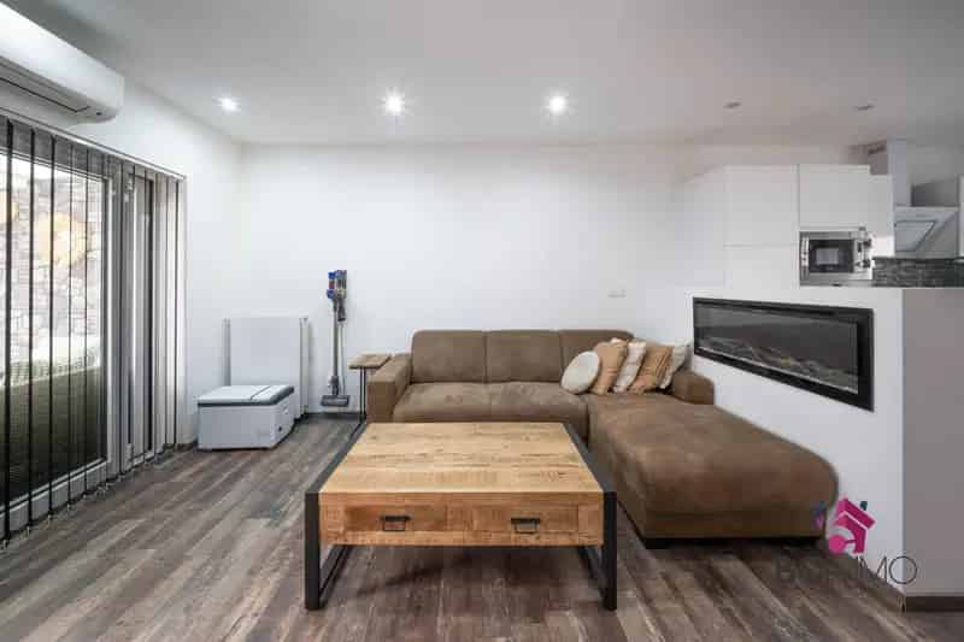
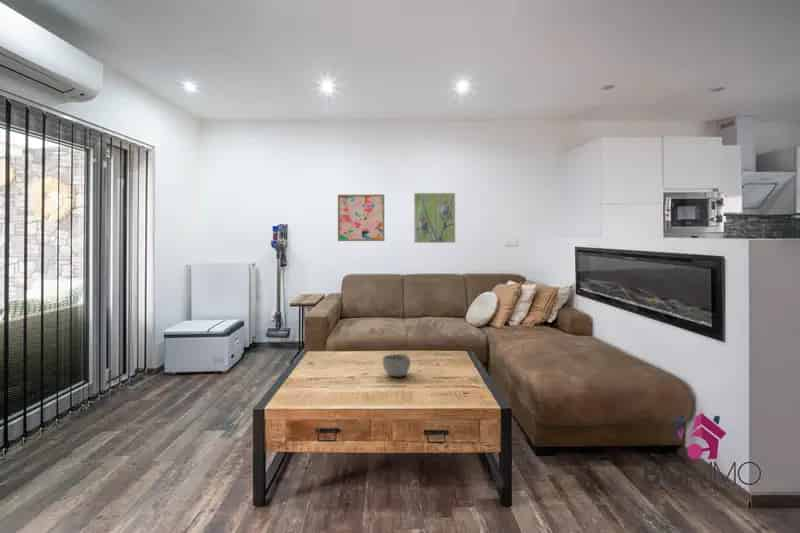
+ wall art [337,193,385,242]
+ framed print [413,192,457,244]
+ bowl [382,353,411,378]
